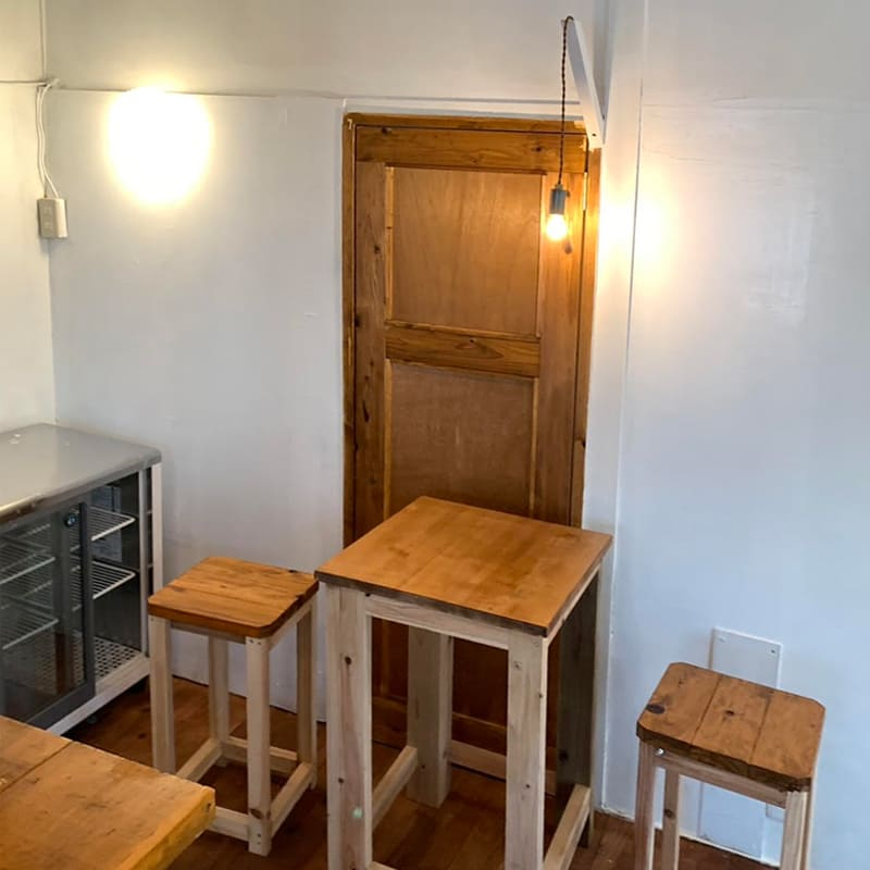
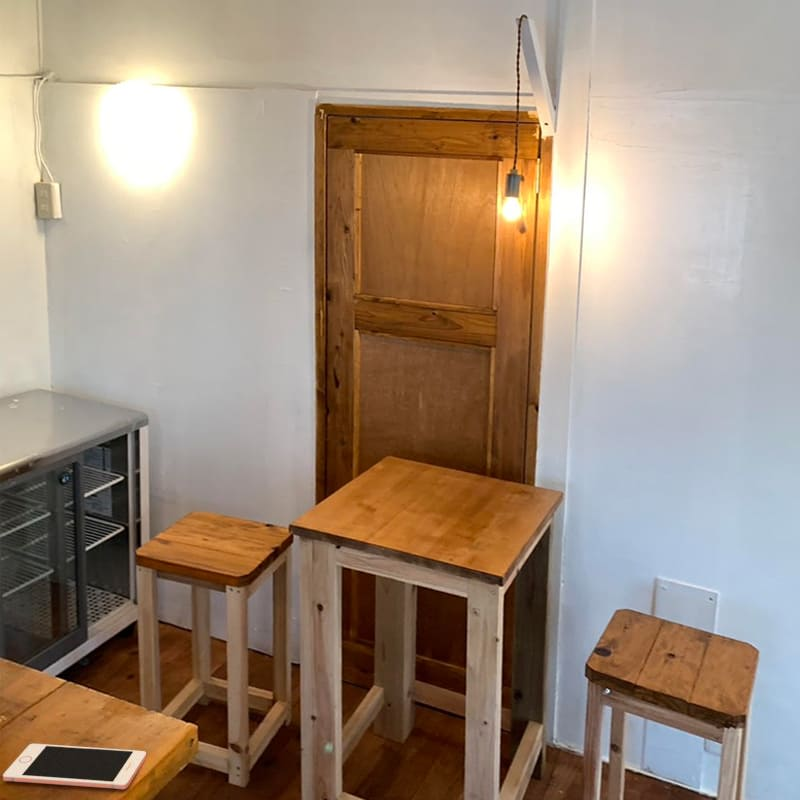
+ cell phone [2,743,147,790]
